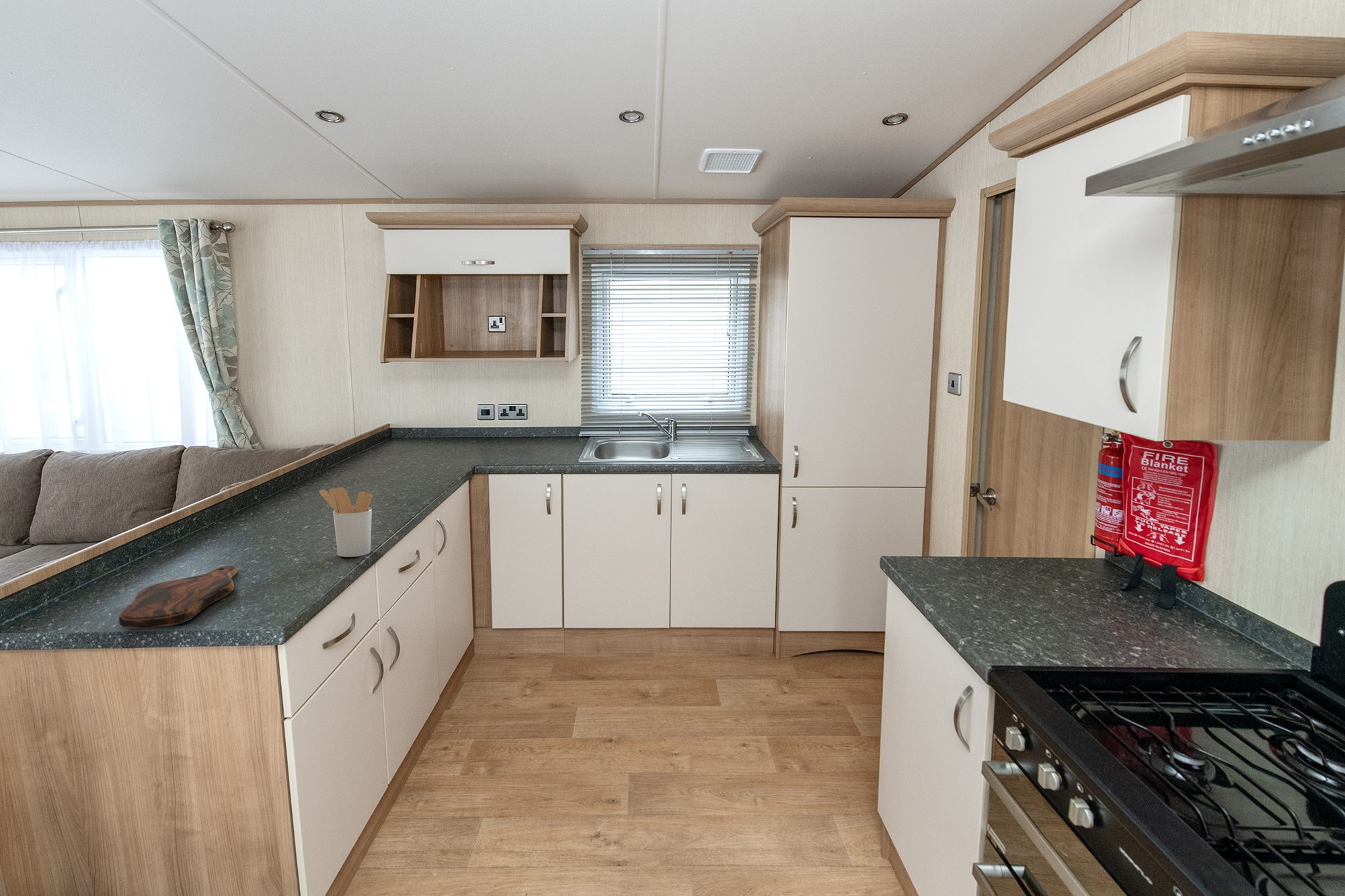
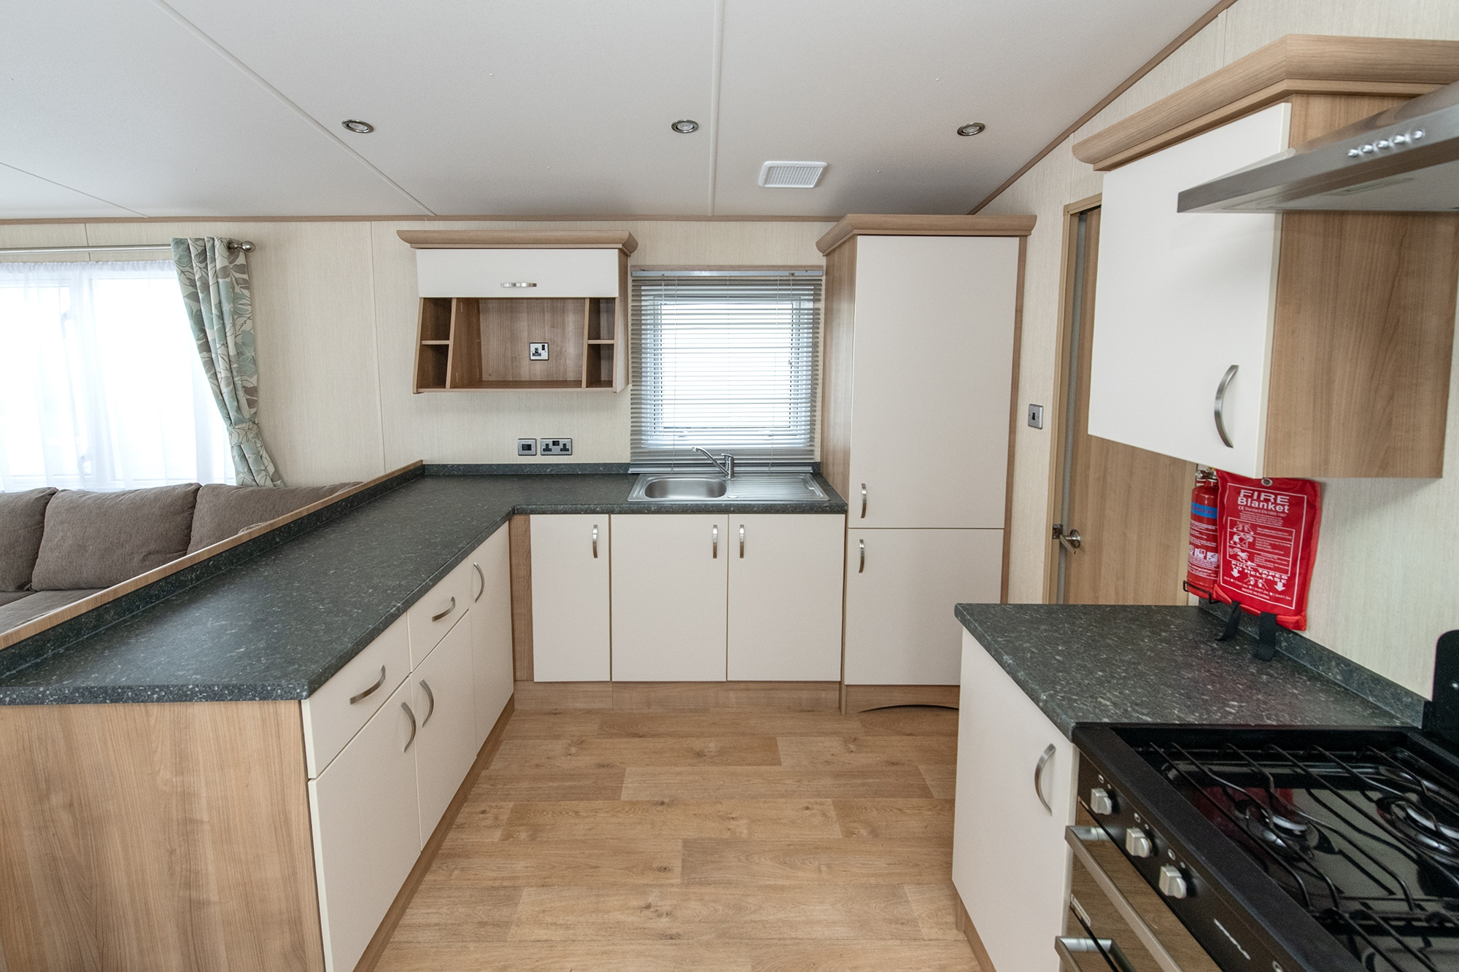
- utensil holder [319,487,373,558]
- cutting board [118,565,237,630]
